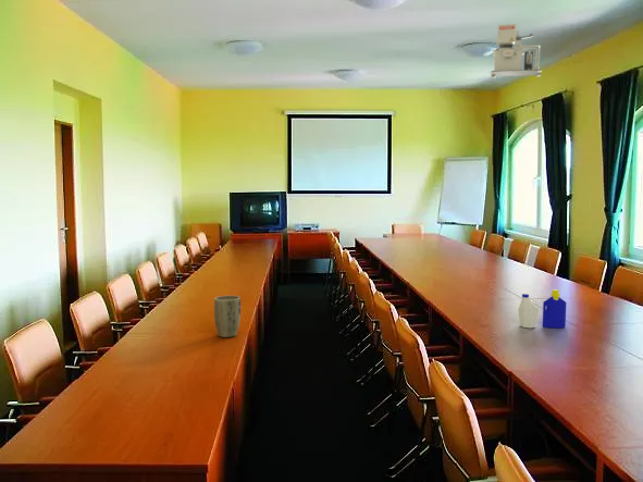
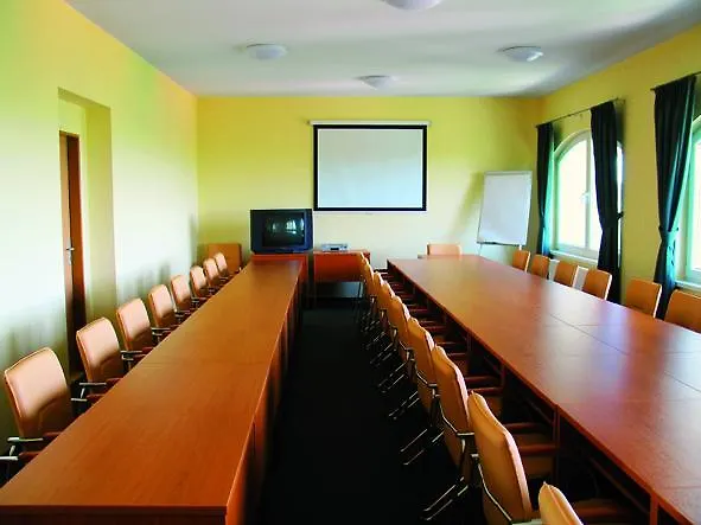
- bottle [517,288,568,329]
- plant pot [213,295,242,338]
- projector [490,23,543,79]
